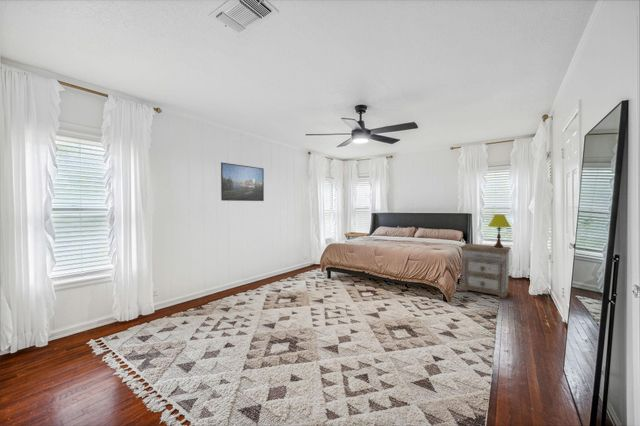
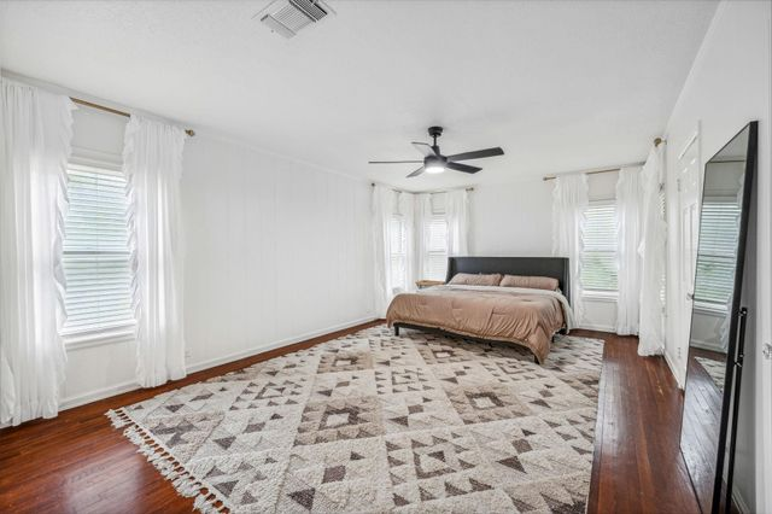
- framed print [220,162,265,202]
- nightstand [459,242,512,299]
- table lamp [487,213,512,248]
